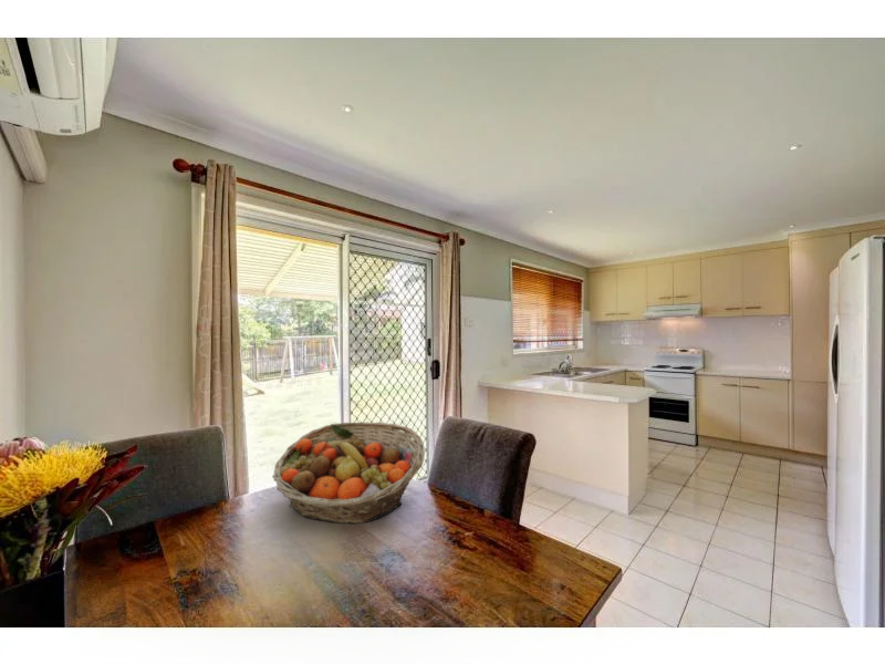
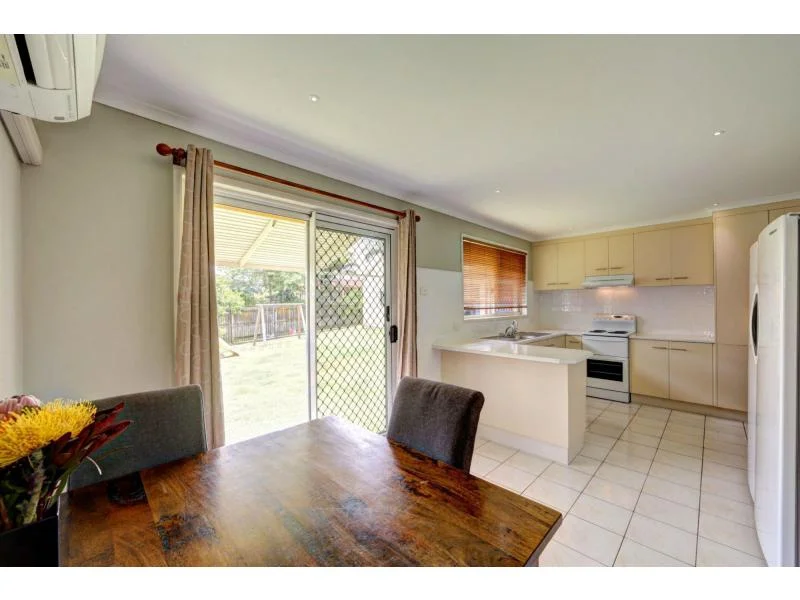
- fruit basket [271,421,426,525]
